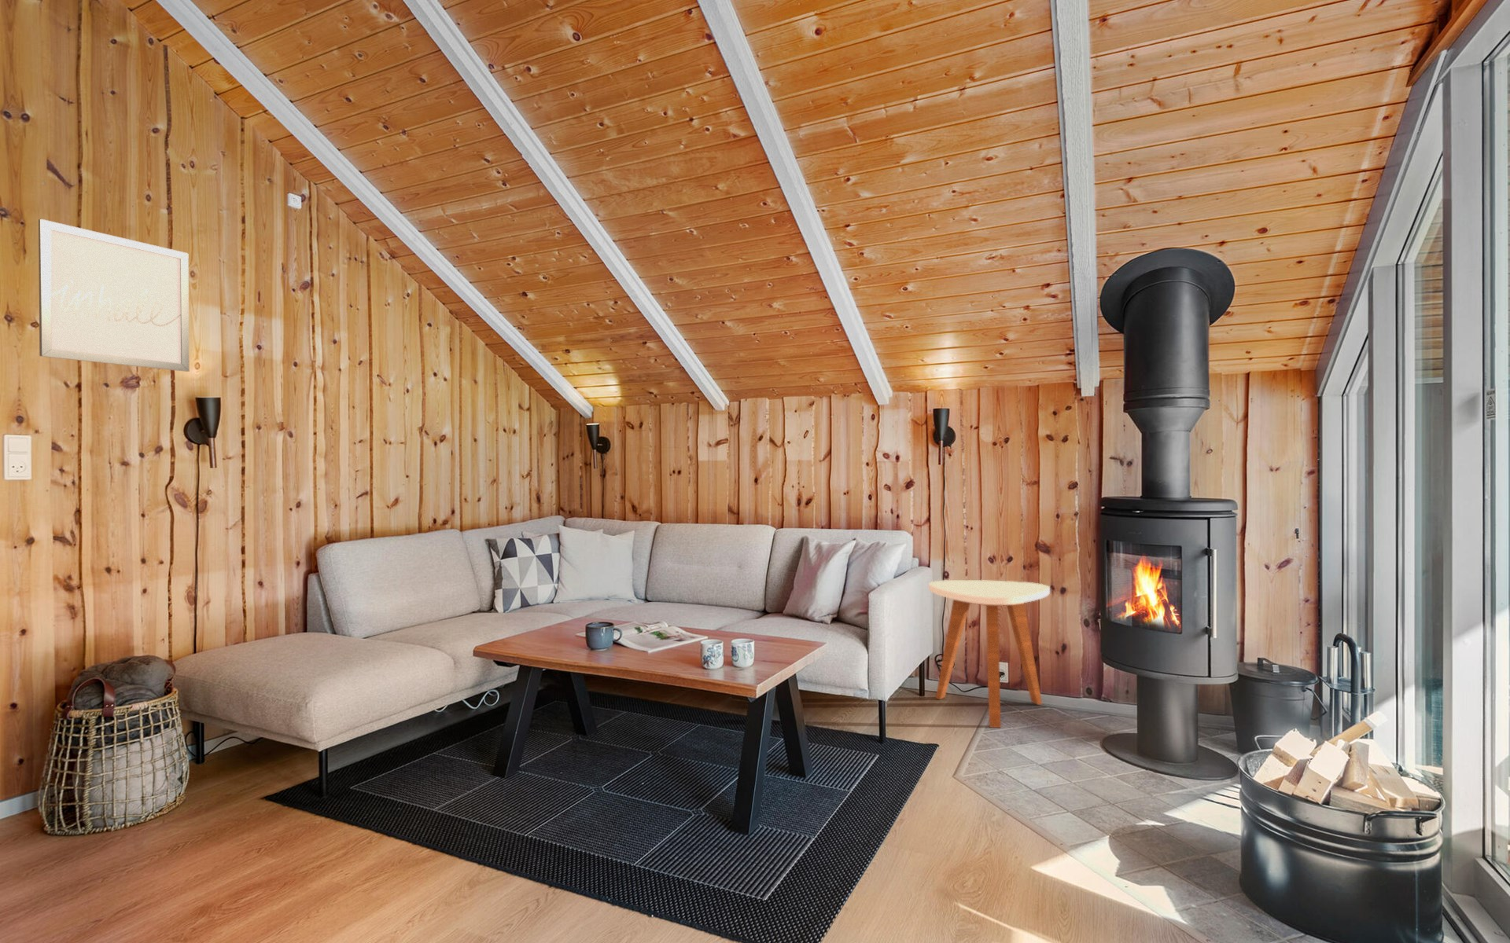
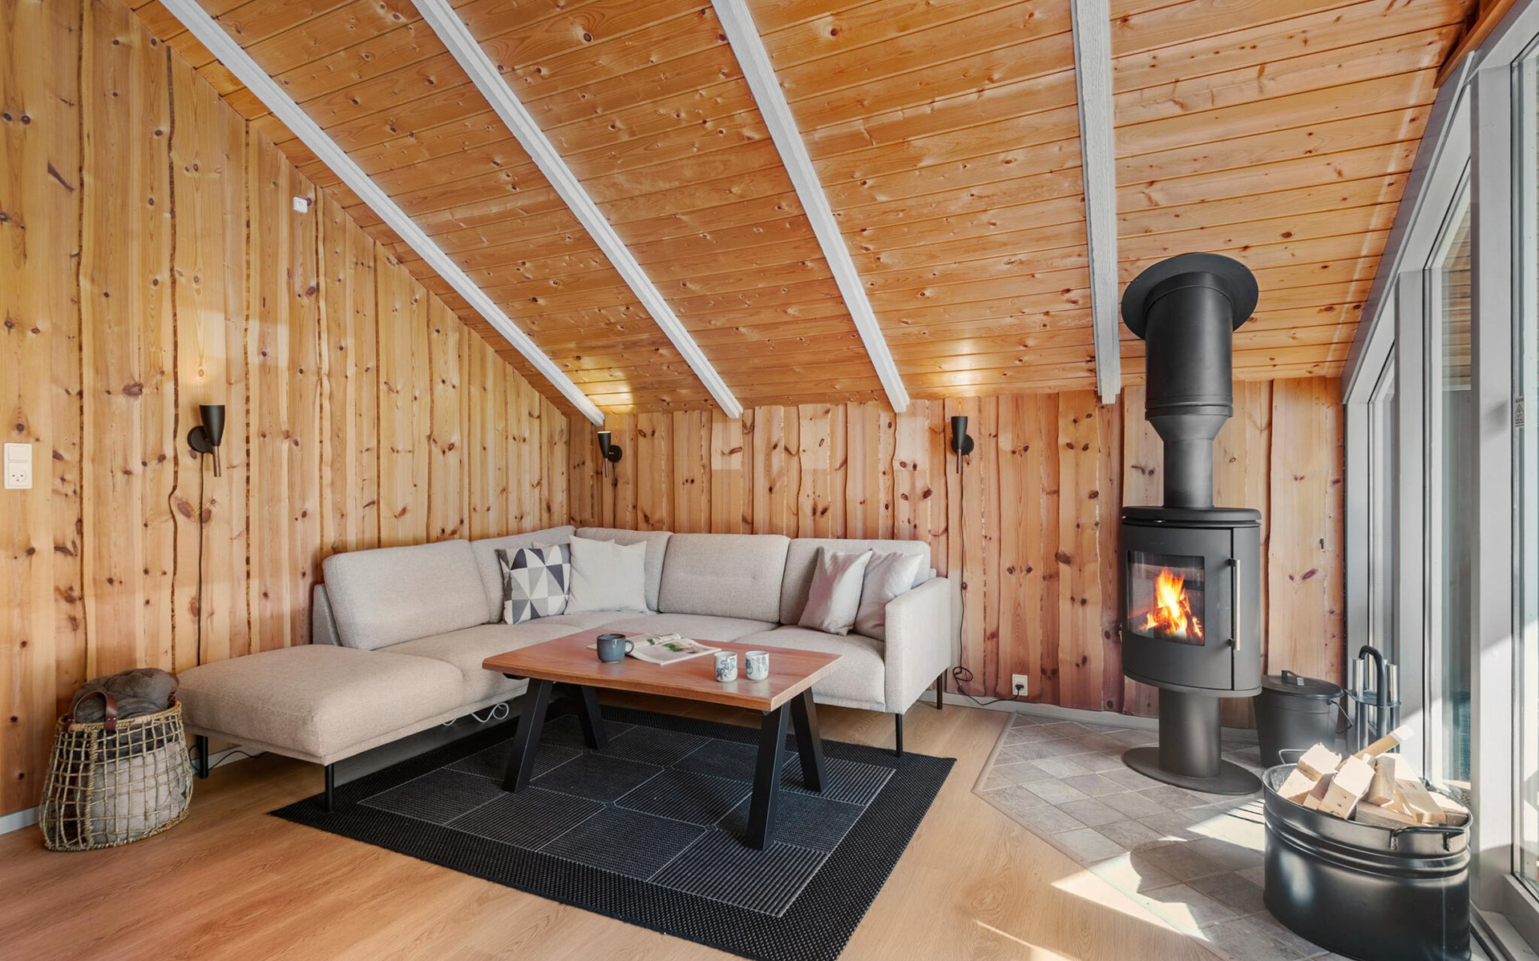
- side table [928,579,1051,729]
- wall art [38,218,190,373]
